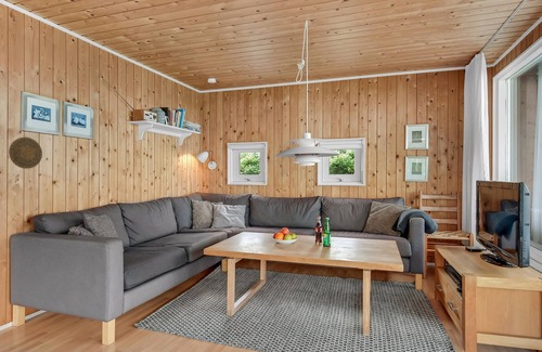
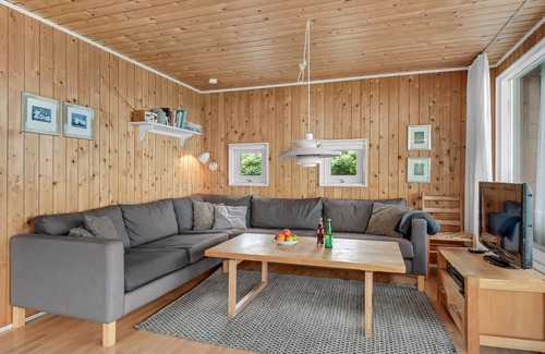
- decorative plate [8,136,43,170]
